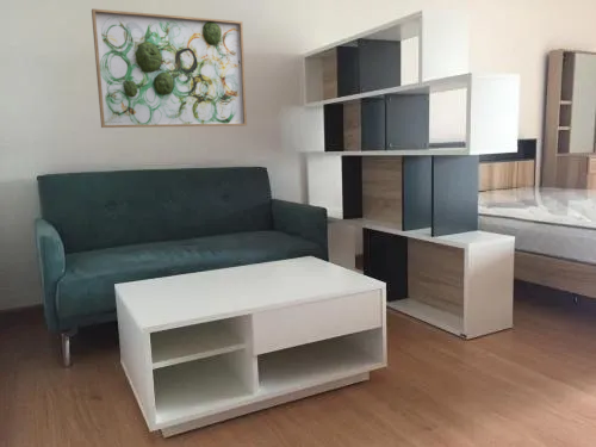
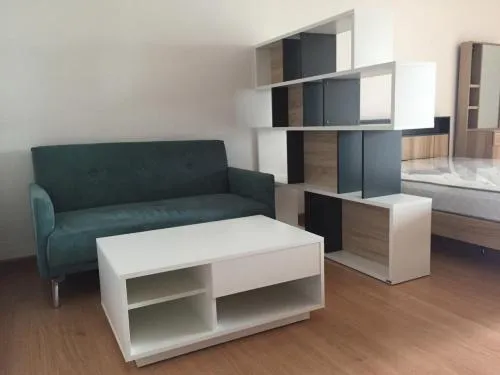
- wall art [91,7,248,129]
